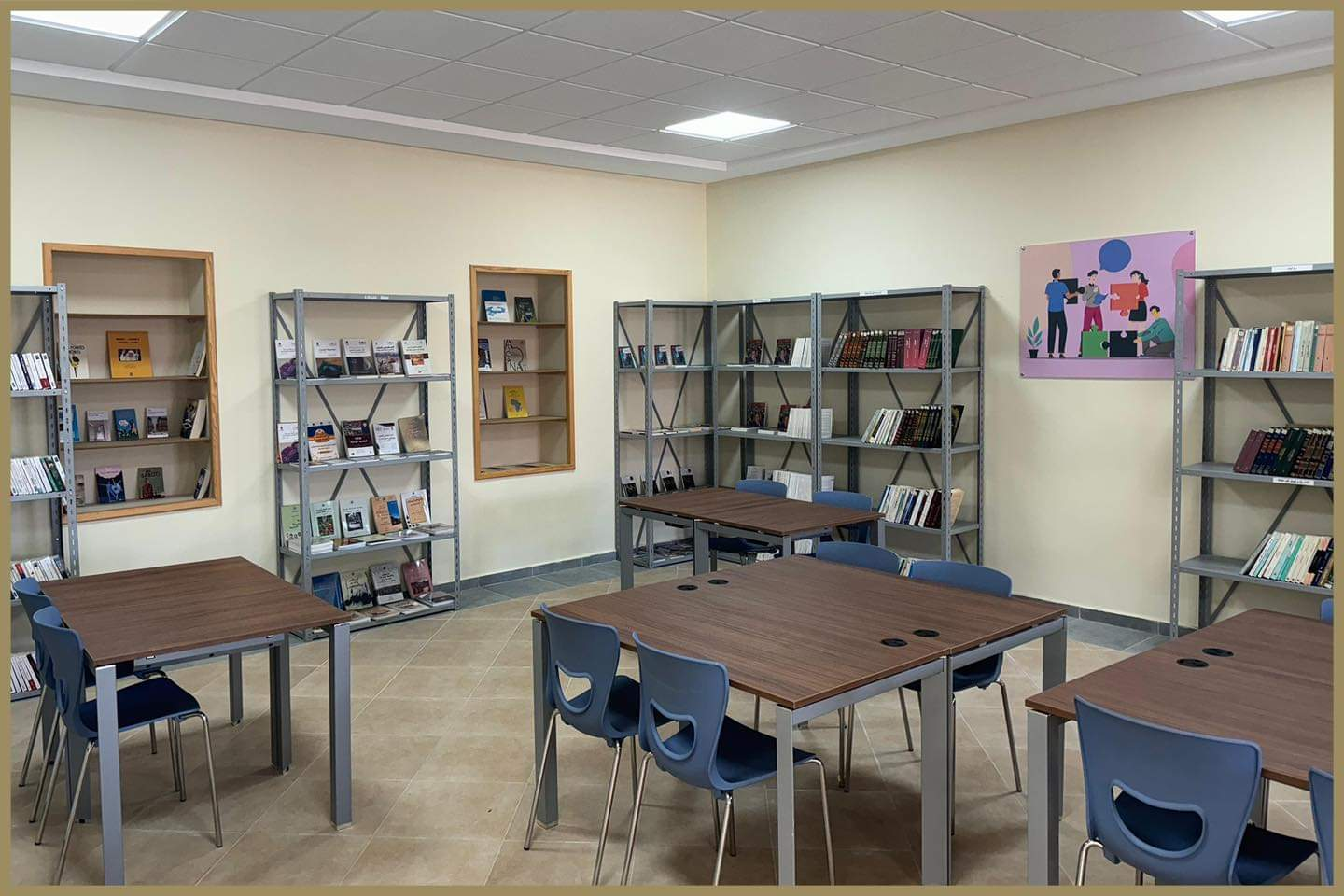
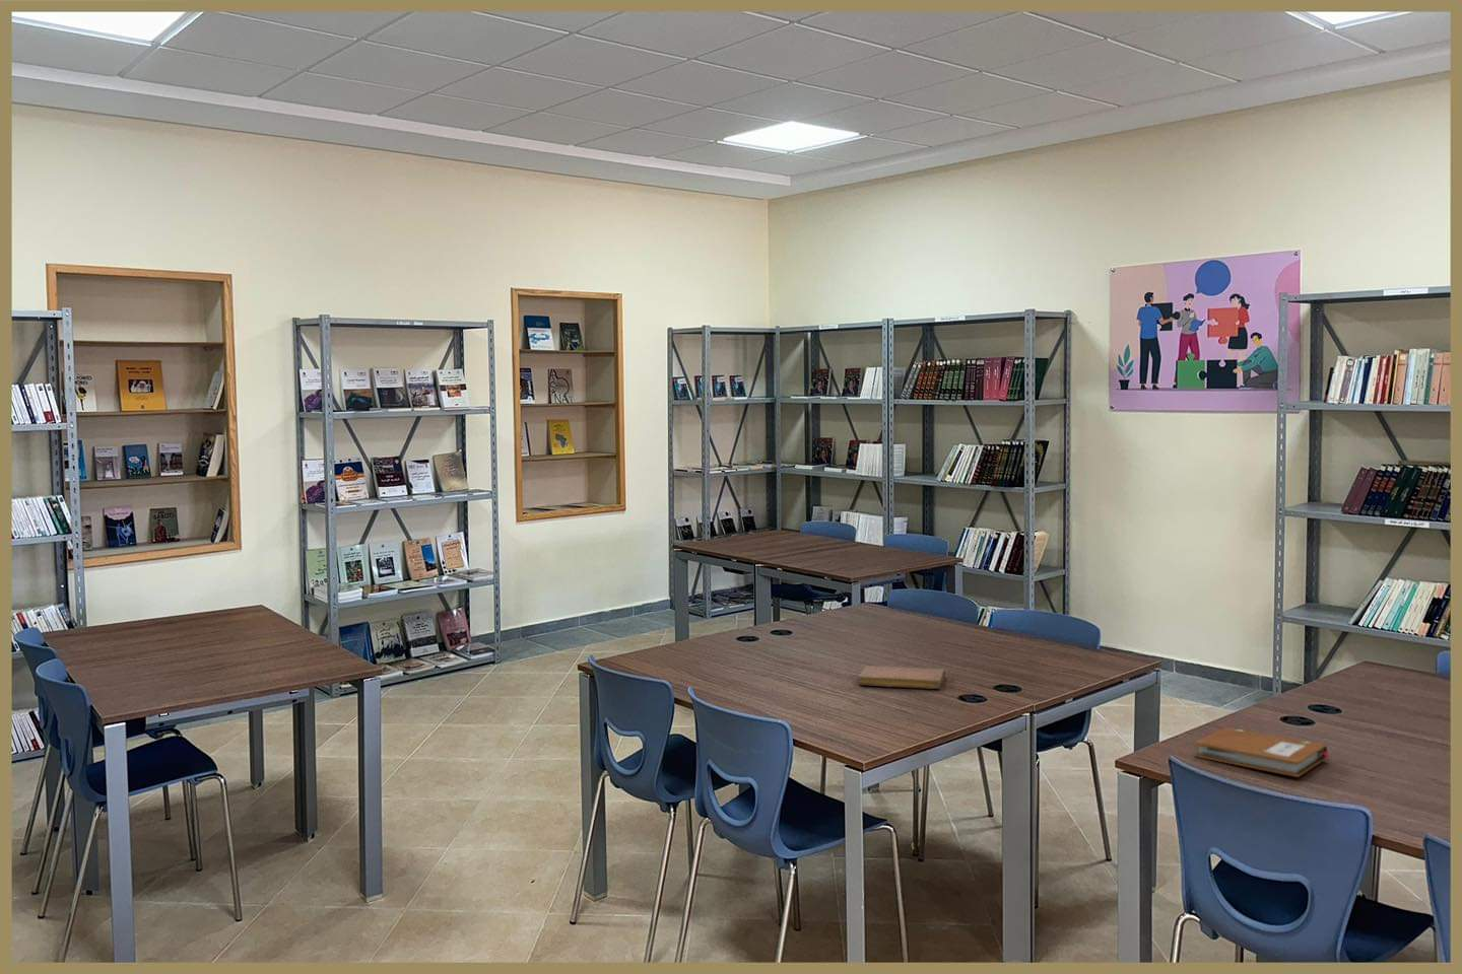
+ notebook [1193,726,1331,778]
+ notebook [857,664,946,690]
